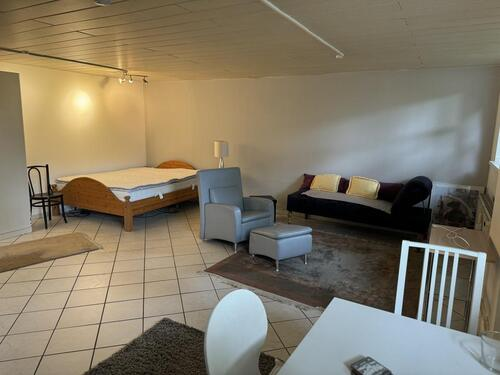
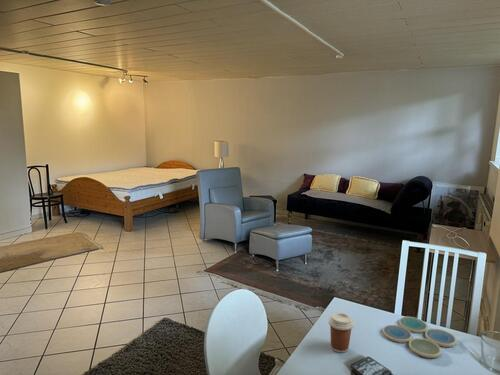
+ drink coaster [382,316,458,359]
+ coffee cup [327,312,355,353]
